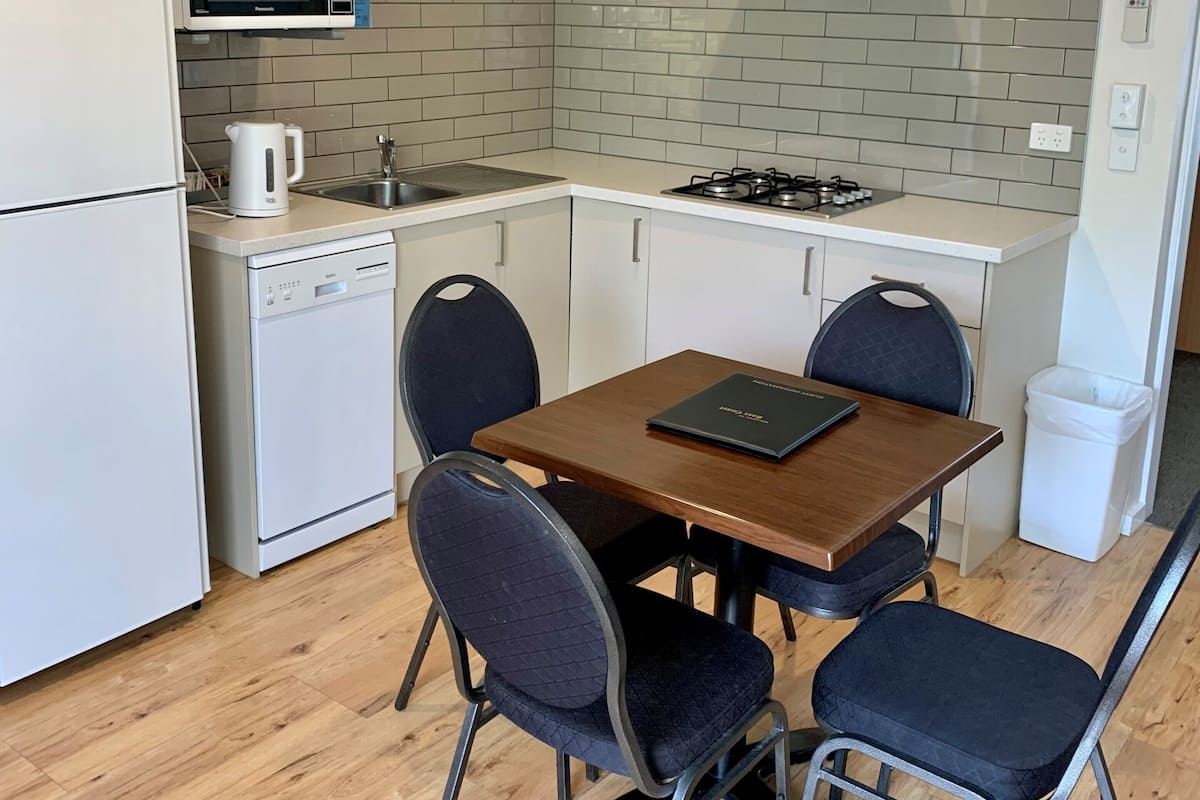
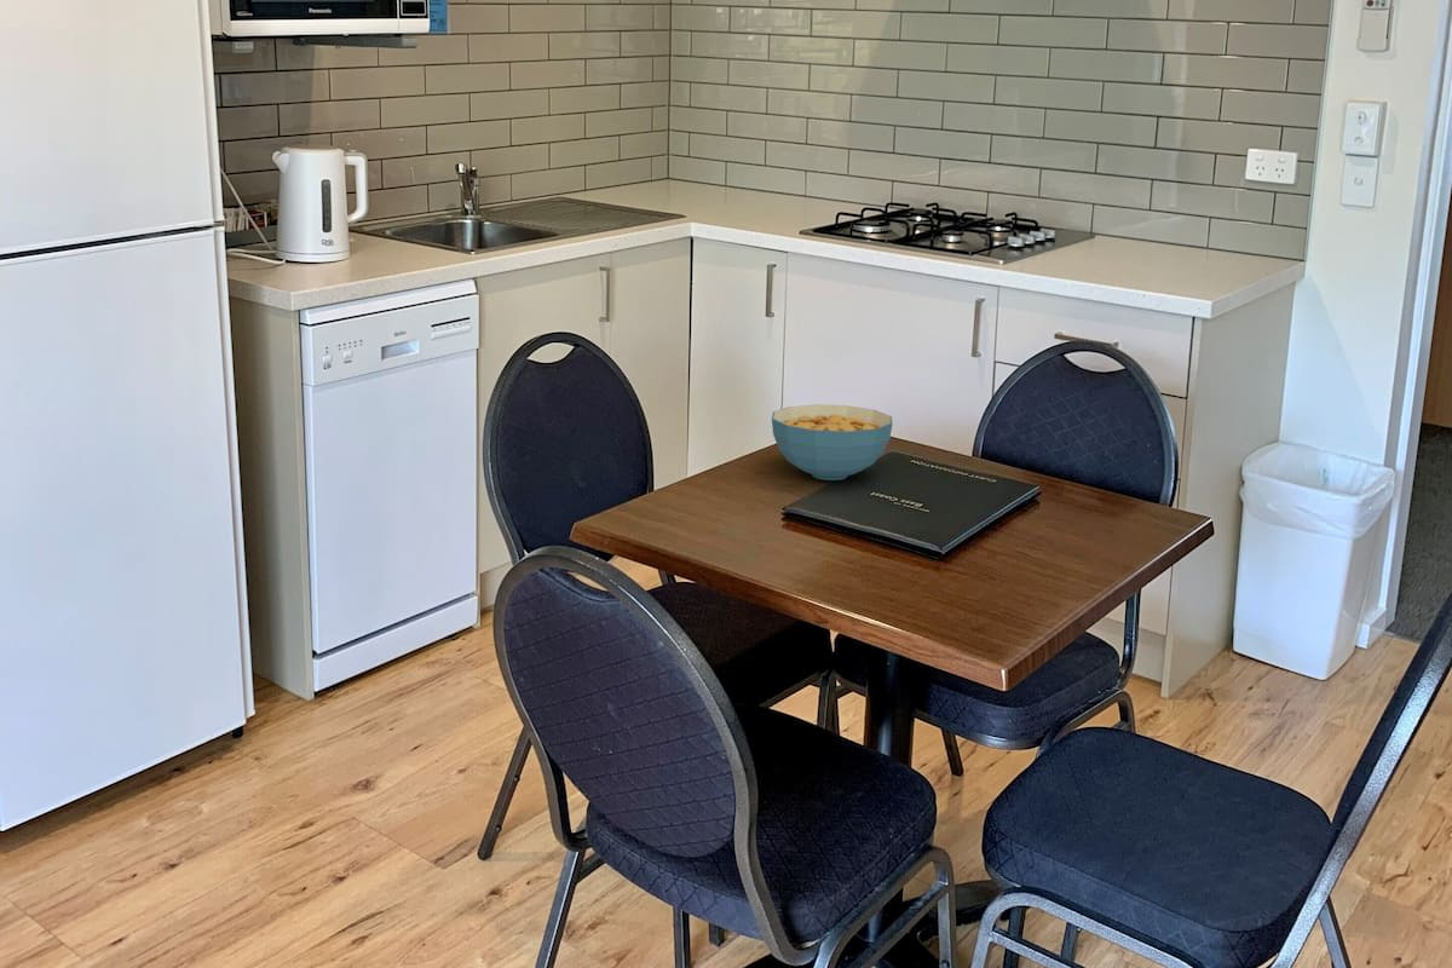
+ cereal bowl [771,403,894,482]
